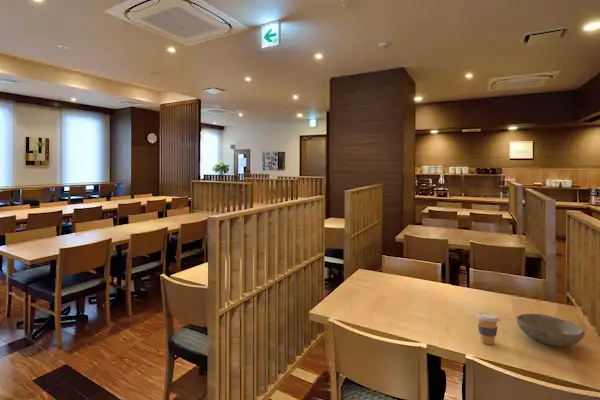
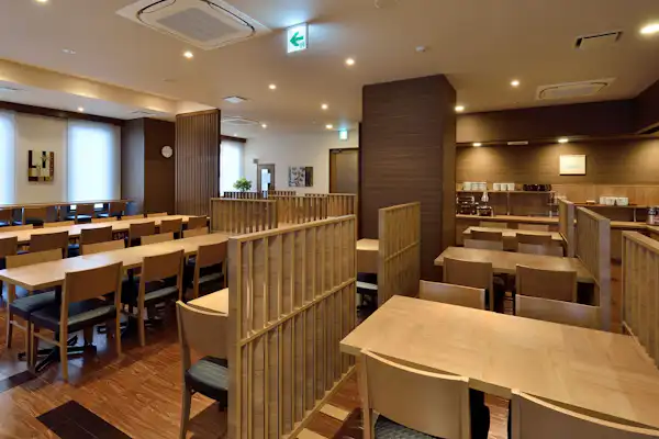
- bowl [516,313,586,347]
- coffee cup [476,312,500,345]
